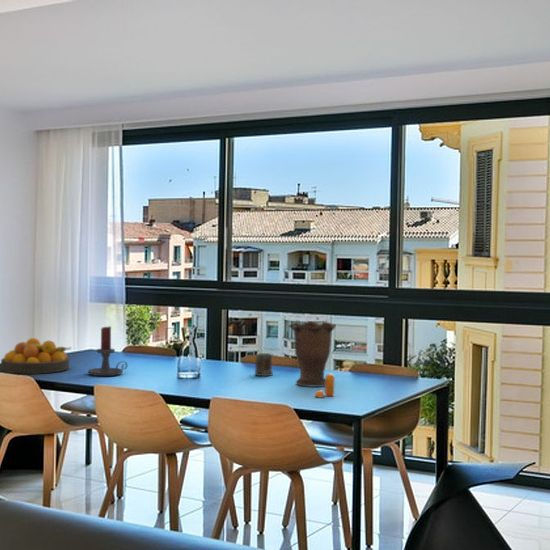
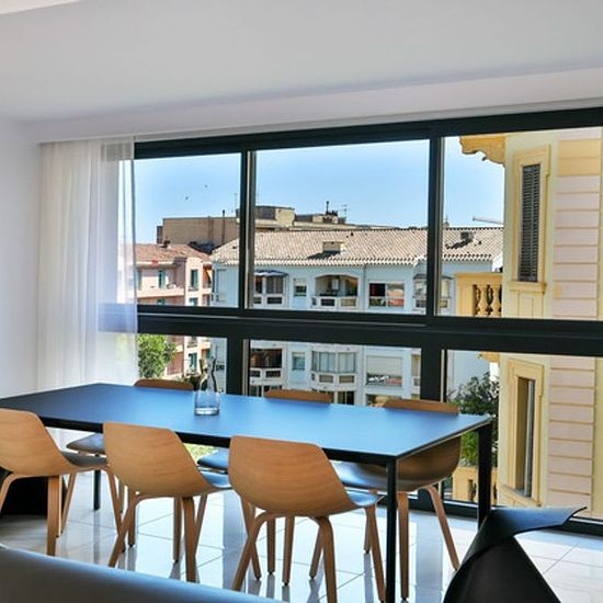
- fruit bowl [0,337,72,375]
- pepper shaker [314,373,336,399]
- candle holder [87,325,129,377]
- vase [288,320,337,388]
- mug [254,352,274,377]
